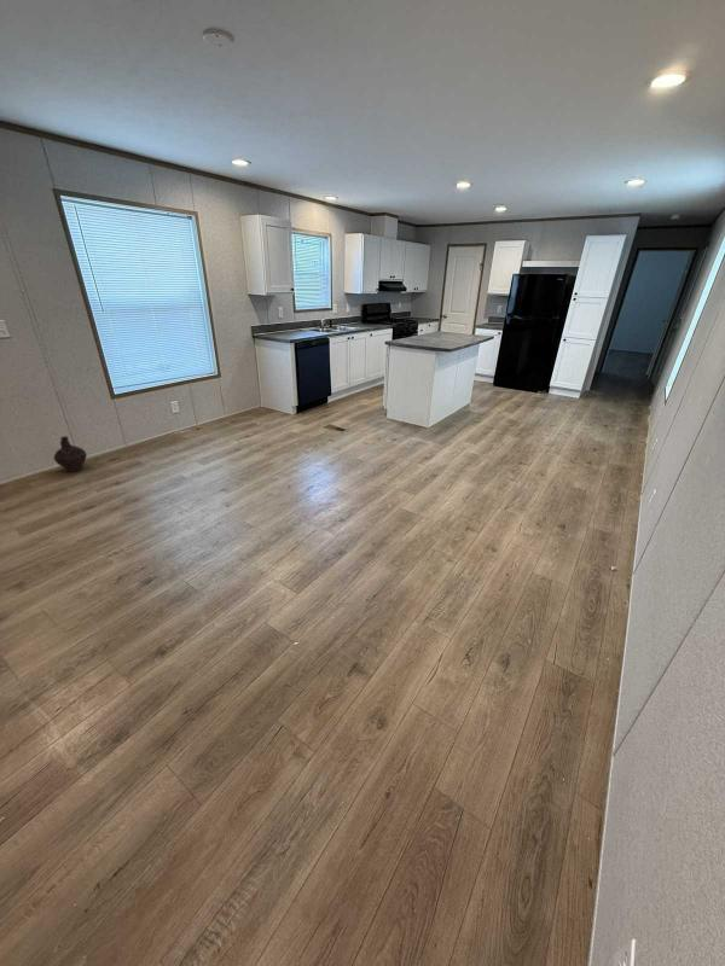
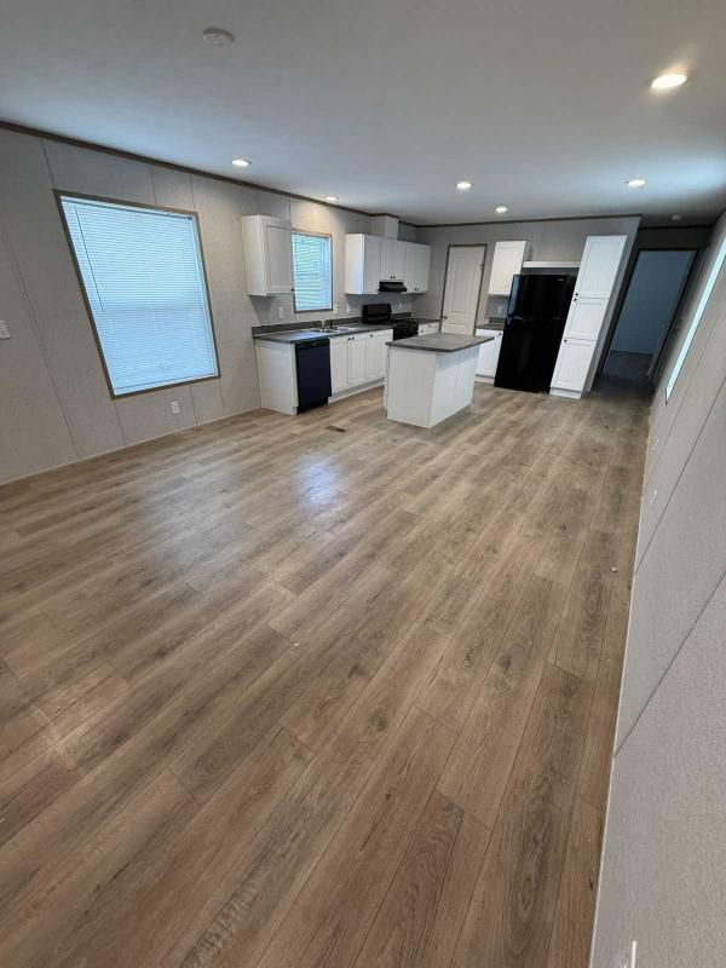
- ceramic jug [53,435,88,473]
